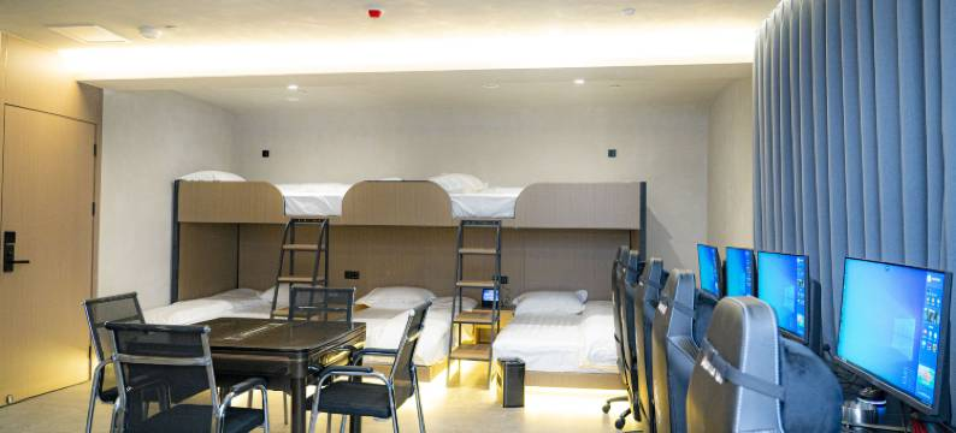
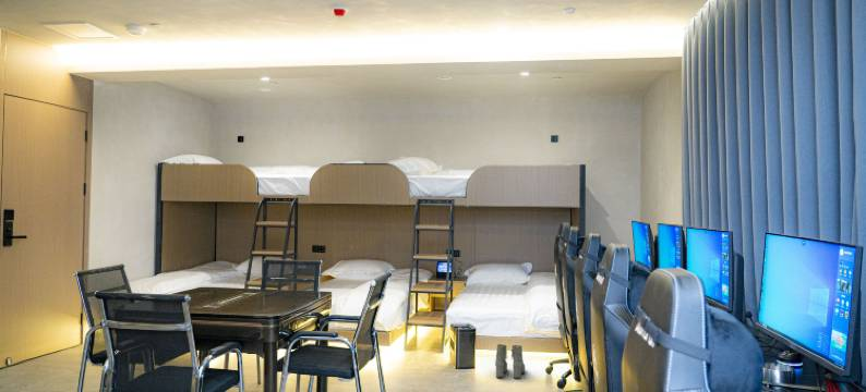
+ boots [494,343,526,380]
